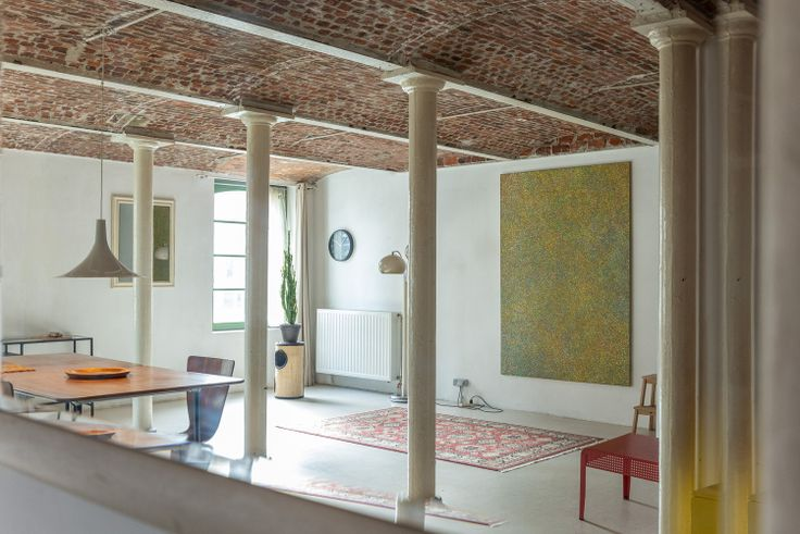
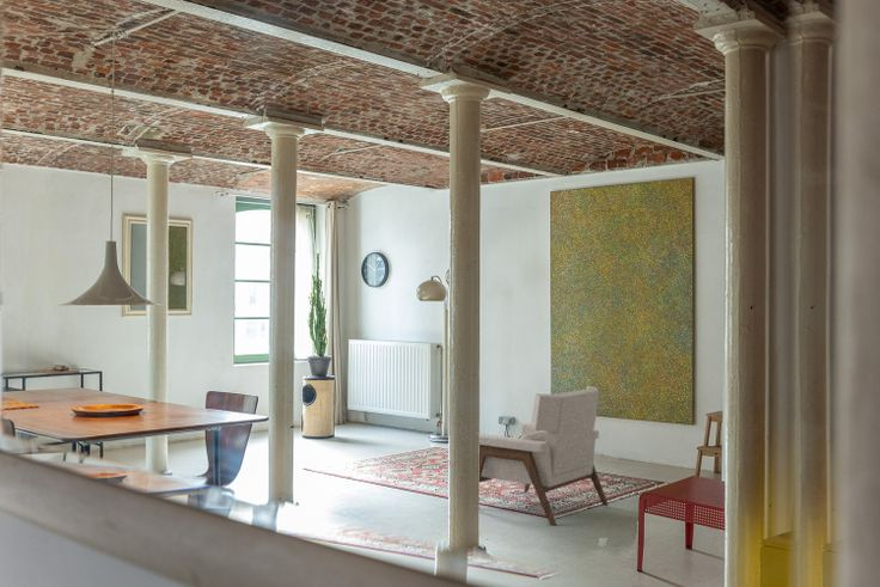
+ armchair [478,385,610,527]
